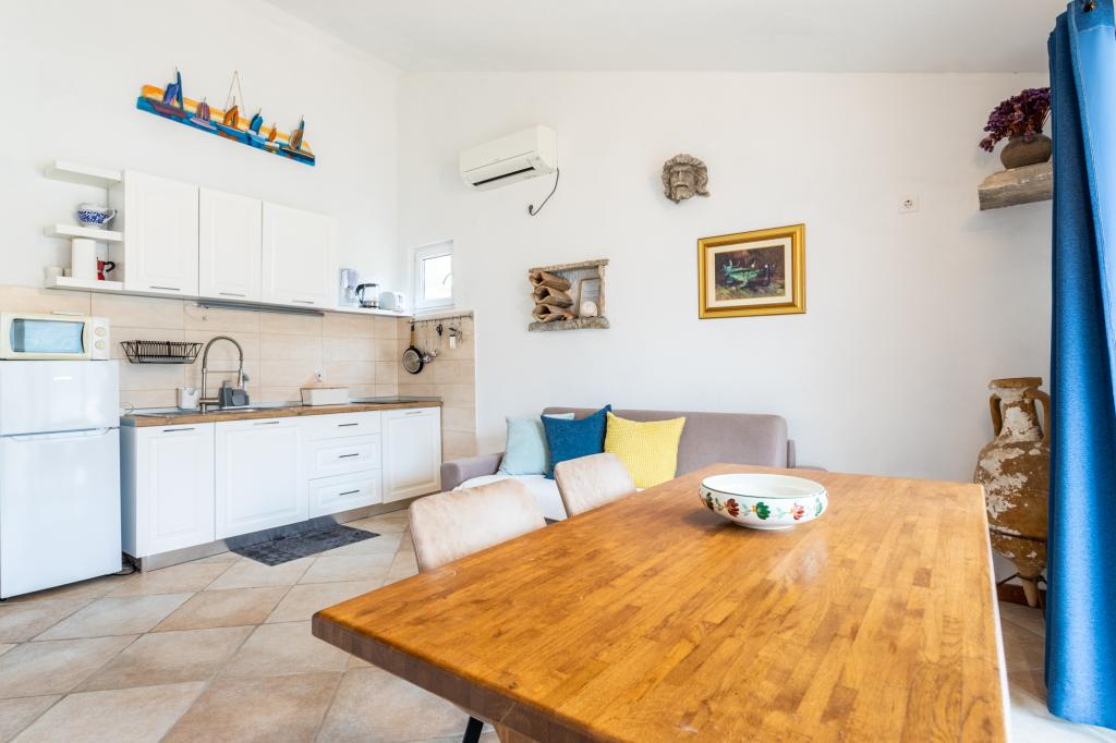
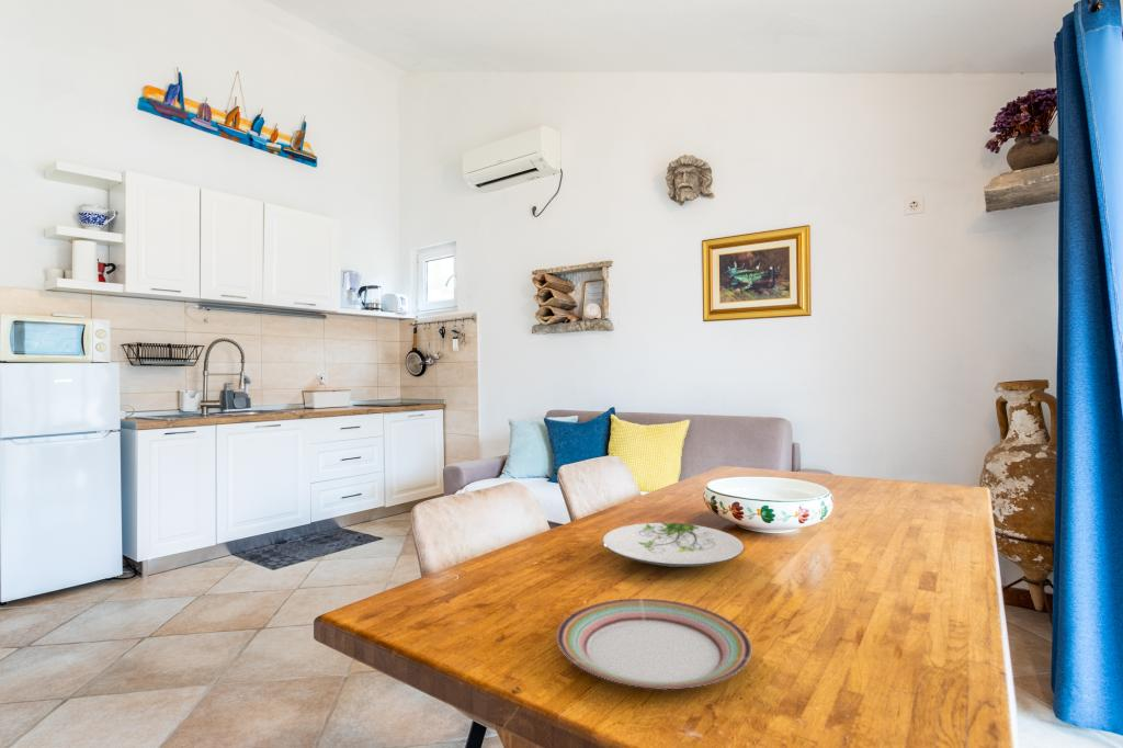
+ plate [601,522,745,569]
+ plate [556,598,752,690]
